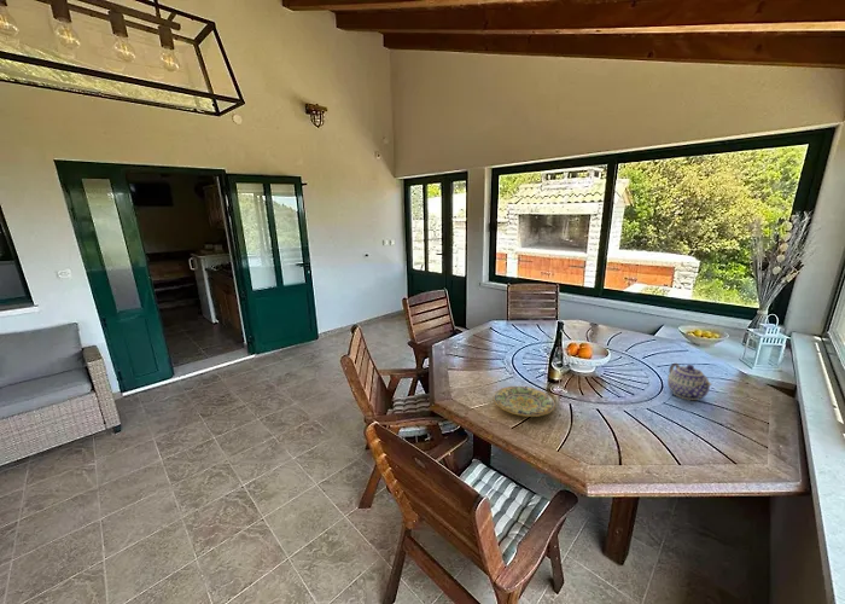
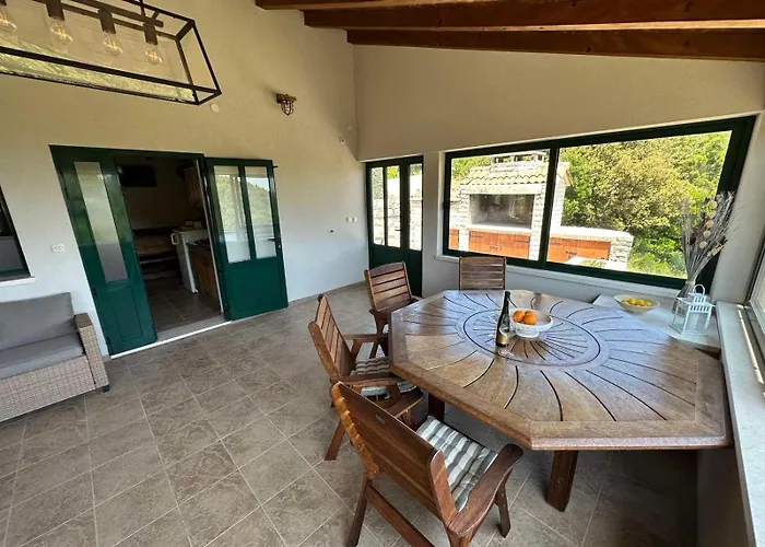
- teapot [666,361,713,401]
- plate [493,385,556,418]
